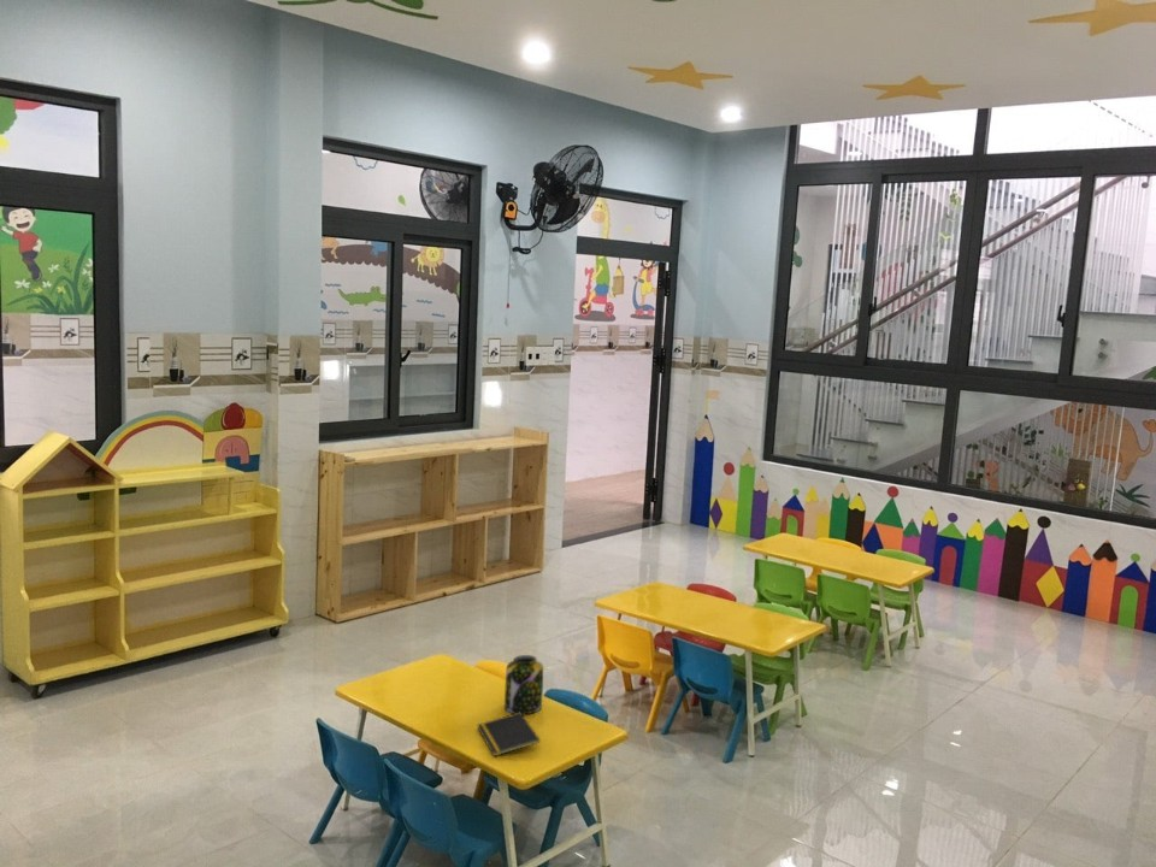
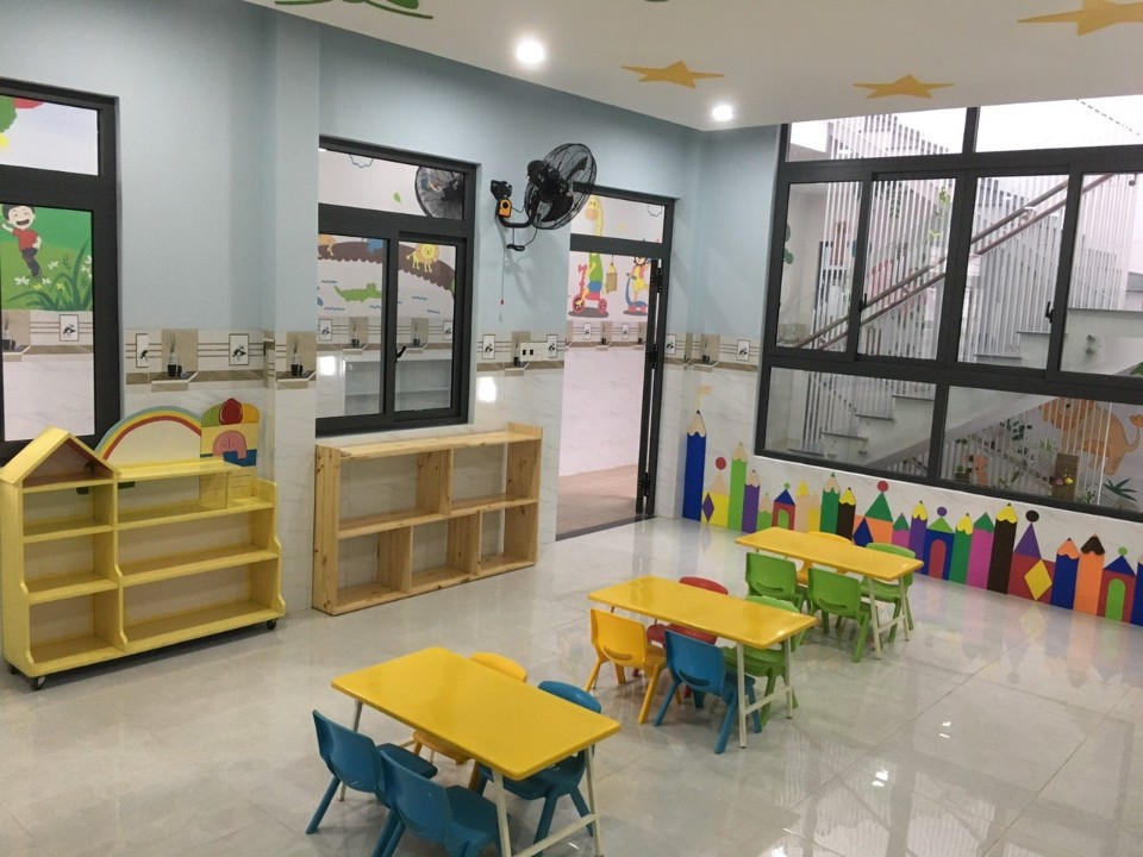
- notepad [477,712,541,757]
- jar [503,654,544,715]
